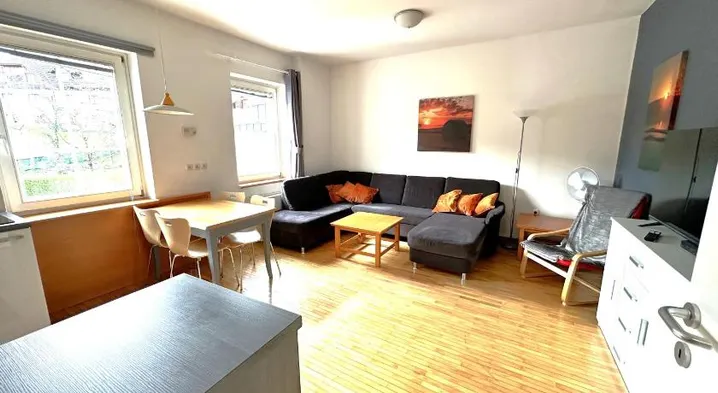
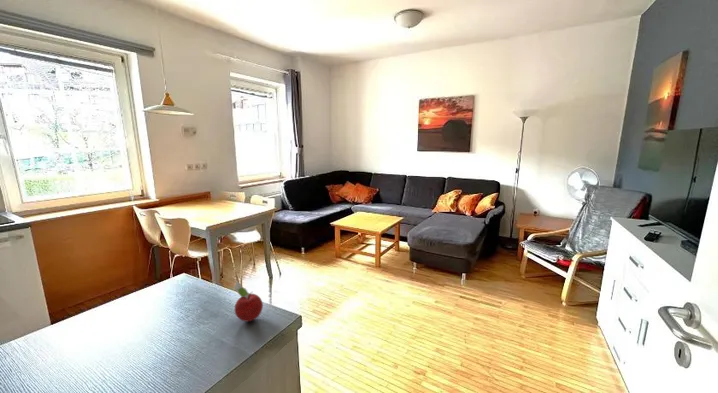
+ fruit [233,280,264,323]
